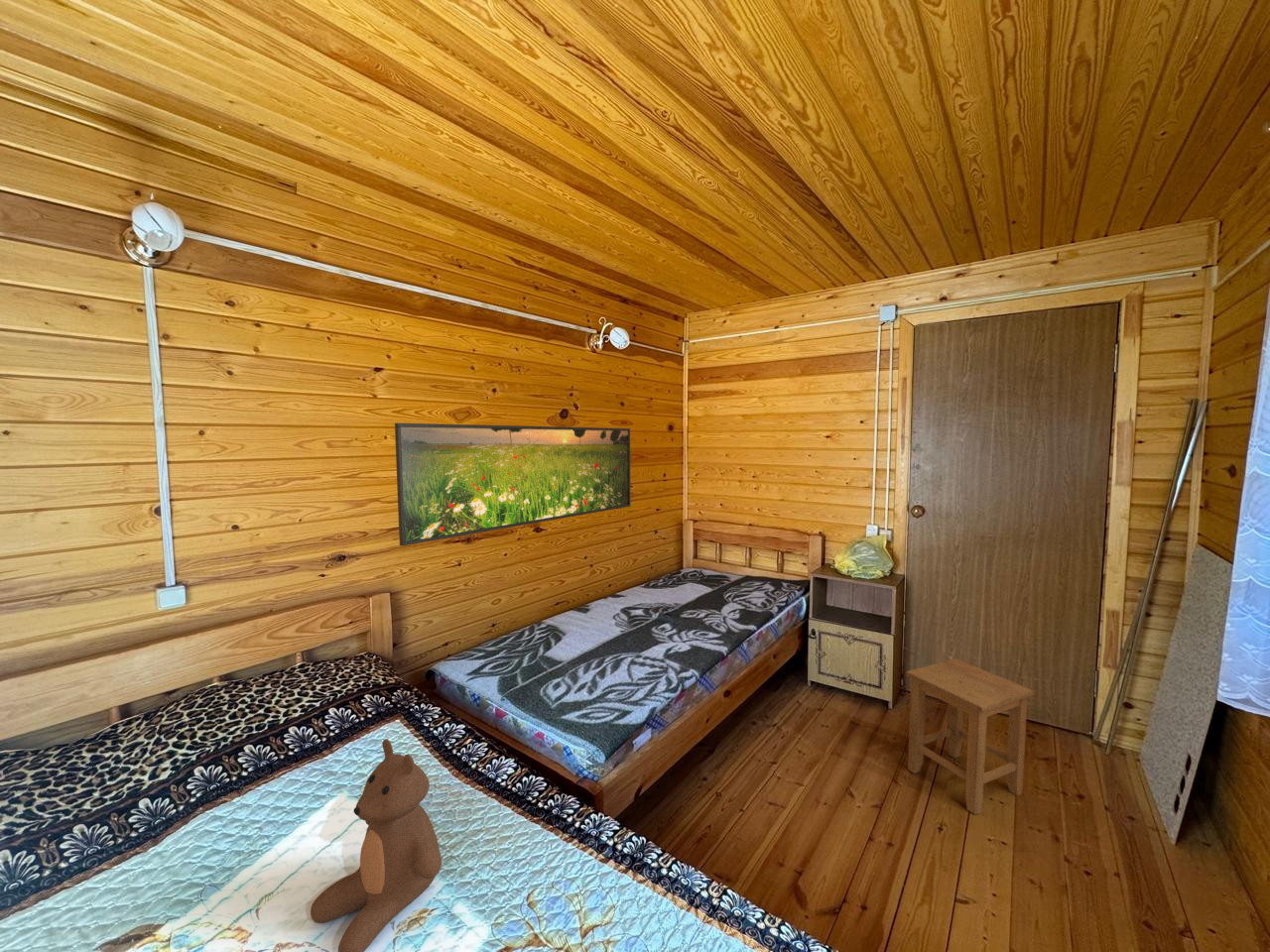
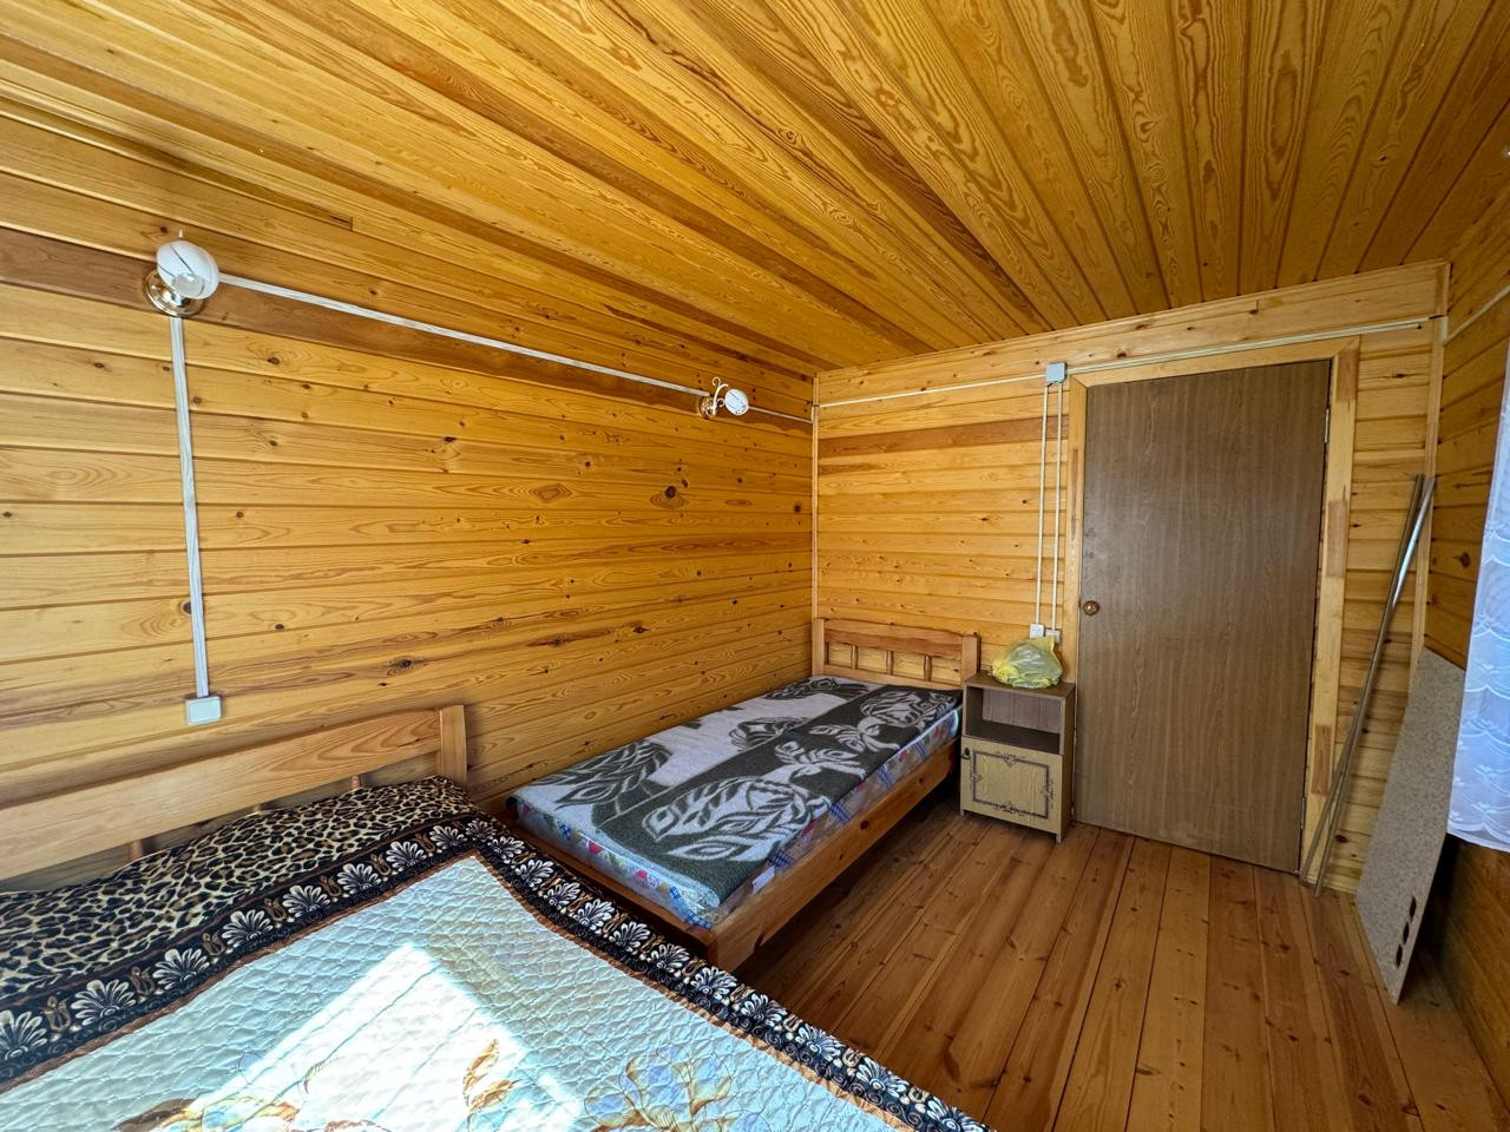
- stool [905,657,1035,816]
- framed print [394,422,632,547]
- teddy bear [310,738,443,952]
